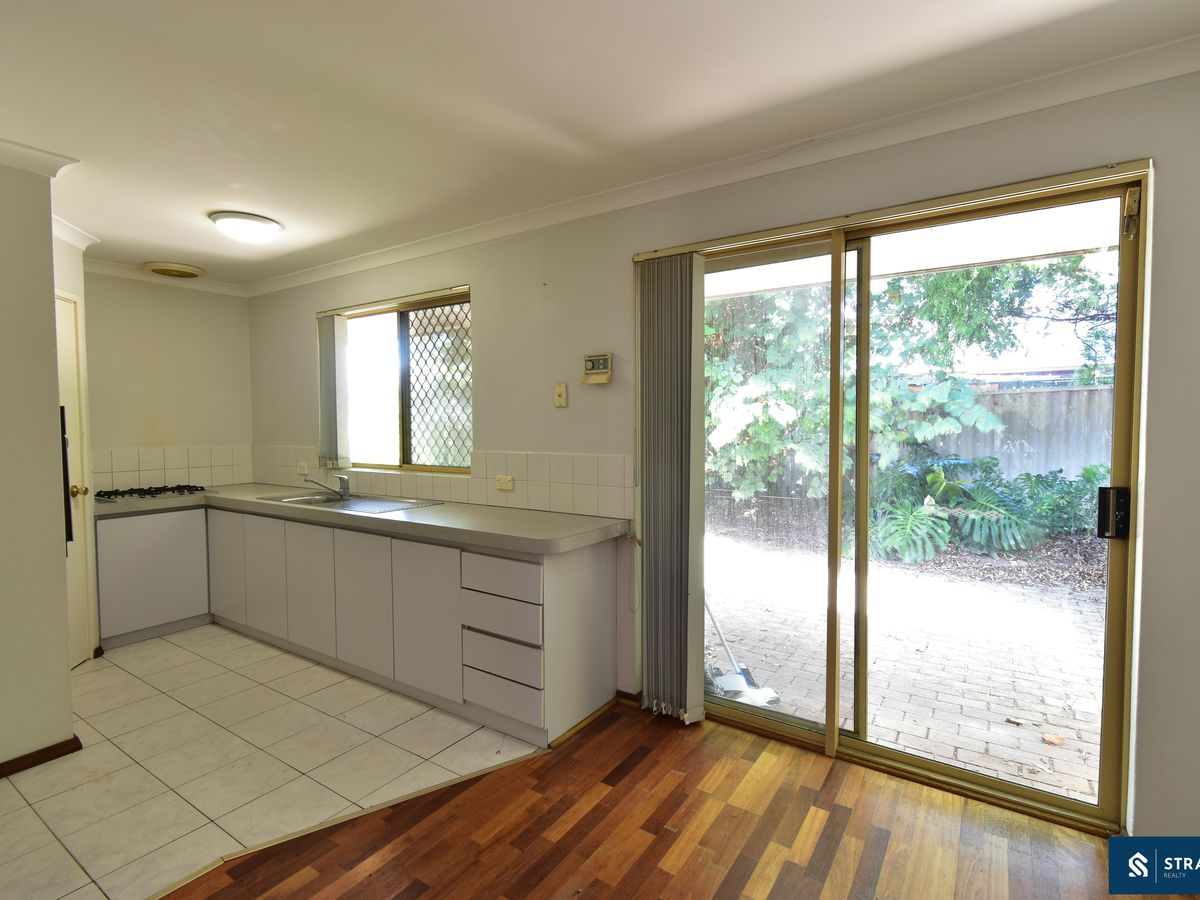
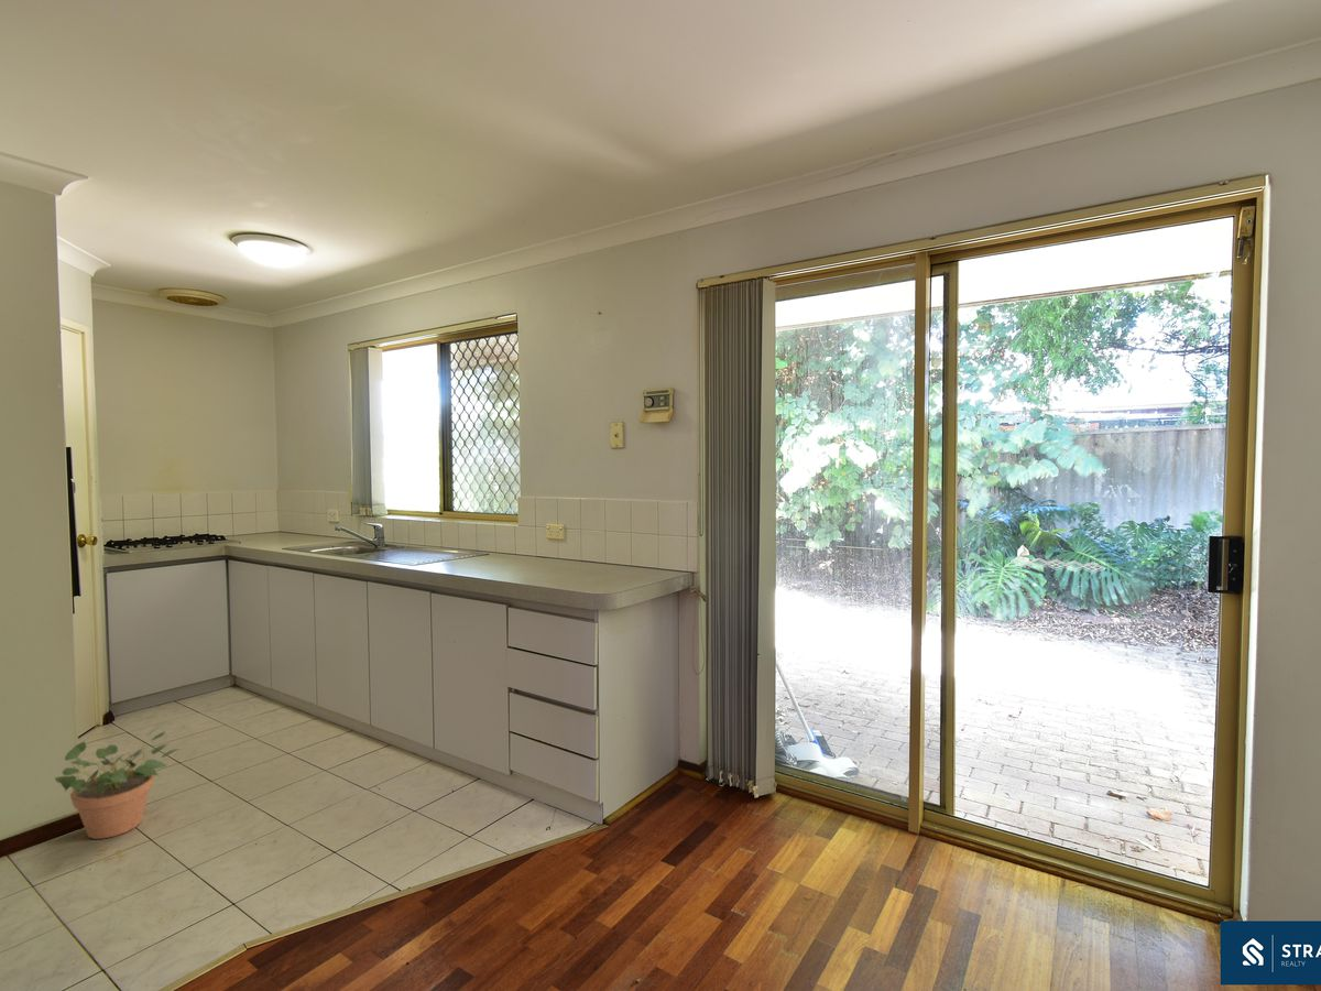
+ potted plant [54,726,181,840]
